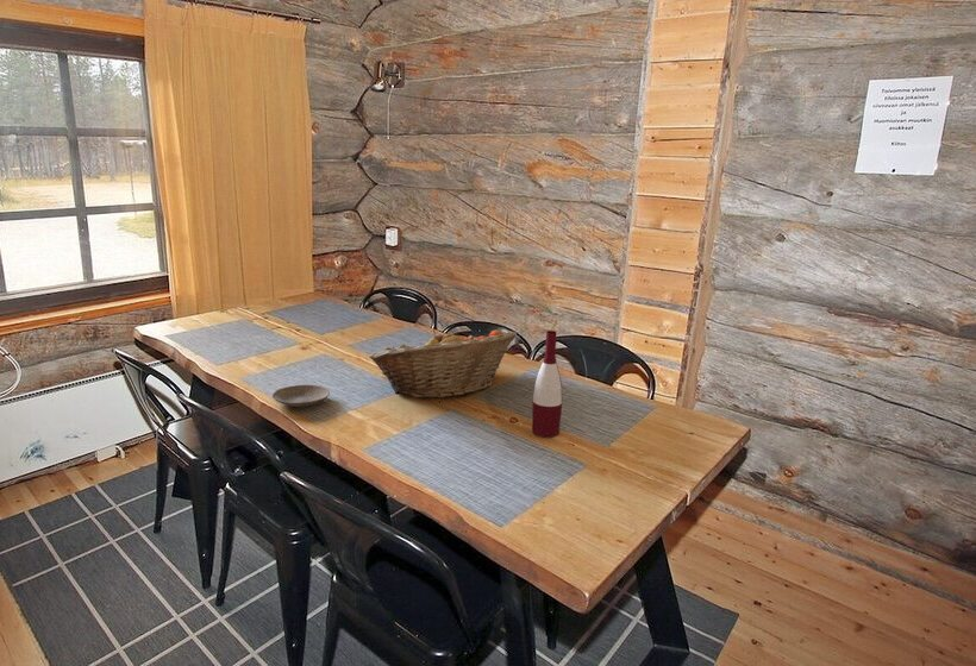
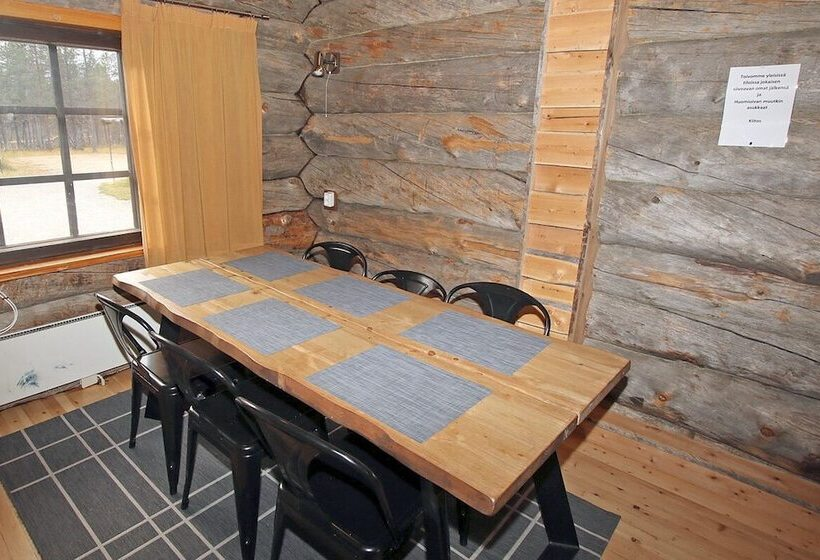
- alcohol [531,329,563,439]
- plate [271,384,331,408]
- fruit basket [368,329,518,400]
